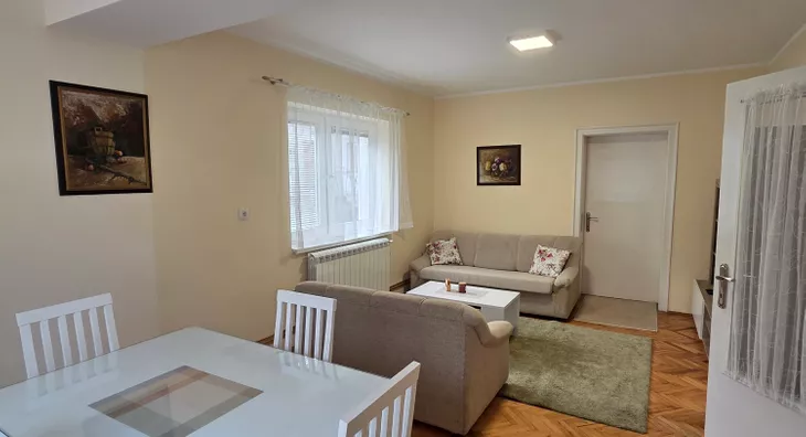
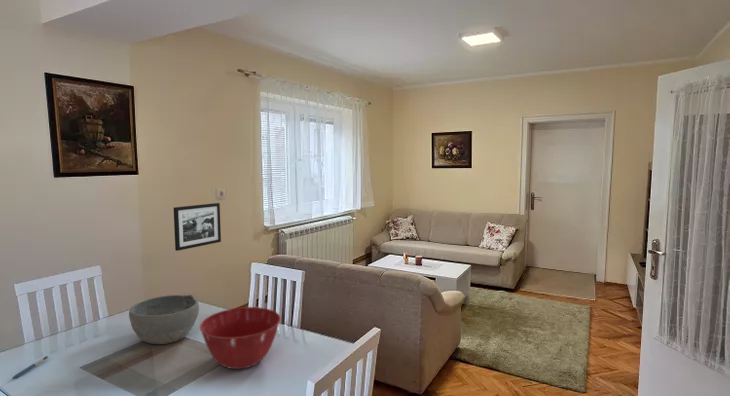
+ bowl [128,294,200,345]
+ pen [11,355,49,380]
+ mixing bowl [199,306,281,370]
+ picture frame [173,202,222,252]
